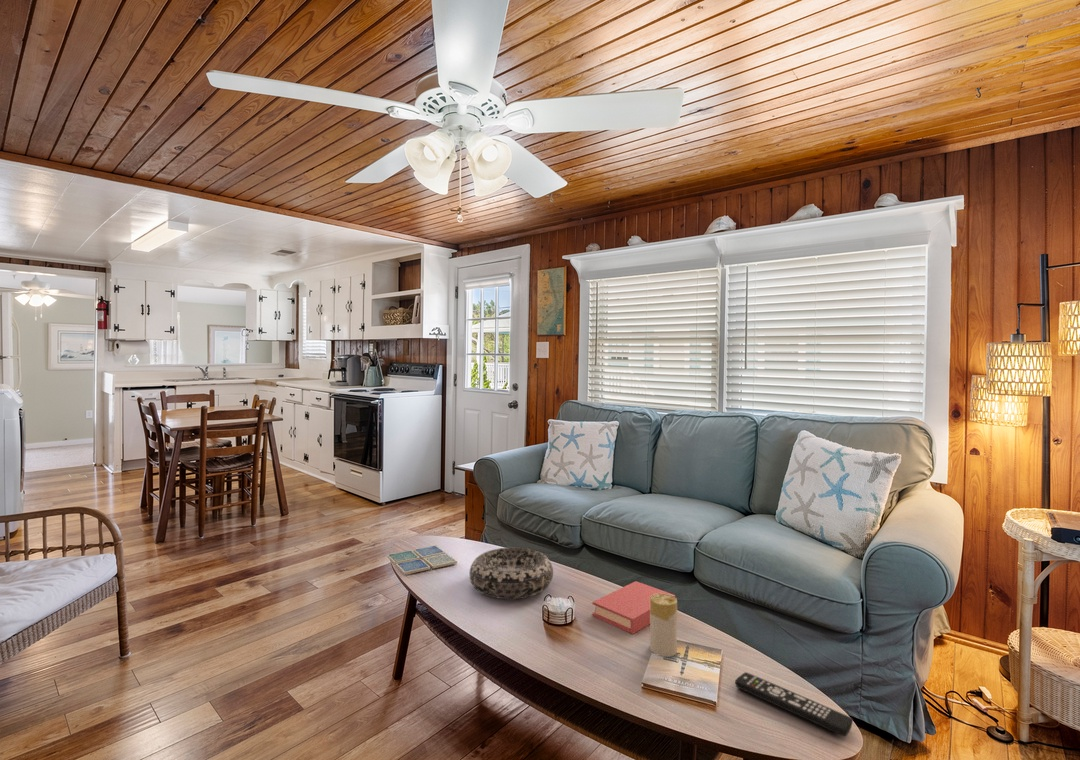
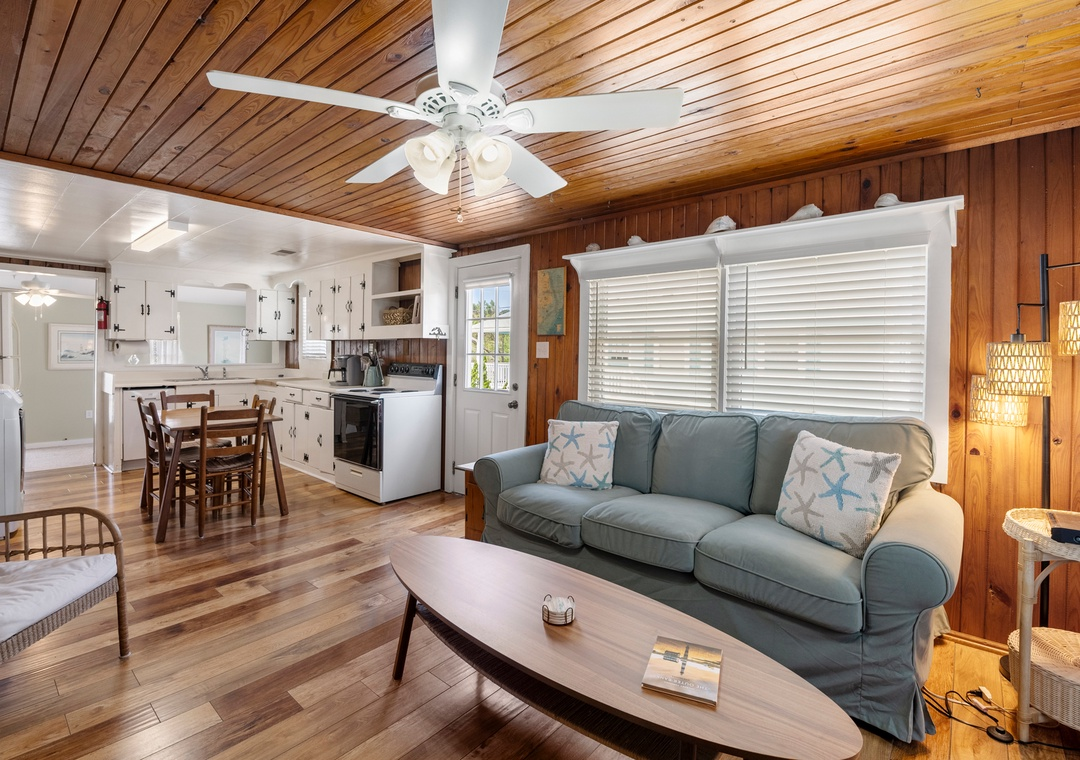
- candle [649,593,678,658]
- drink coaster [386,544,458,576]
- book [591,580,676,635]
- decorative bowl [468,546,554,600]
- remote control [734,671,854,737]
